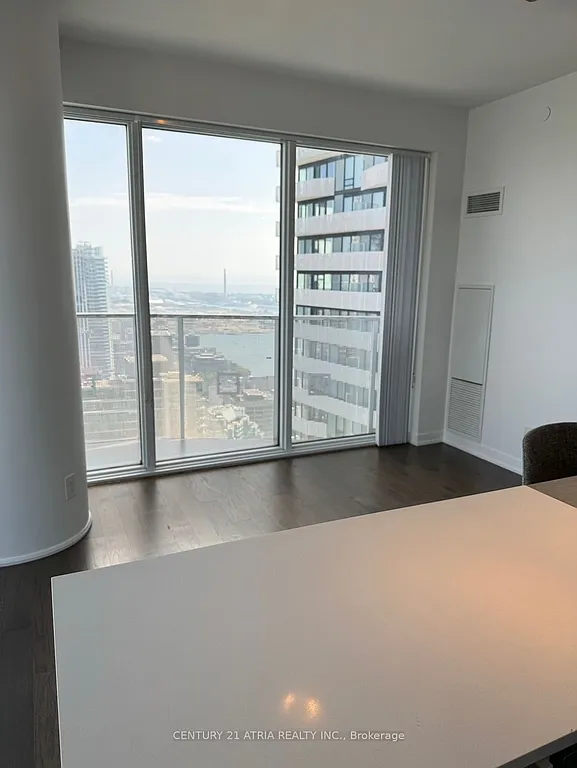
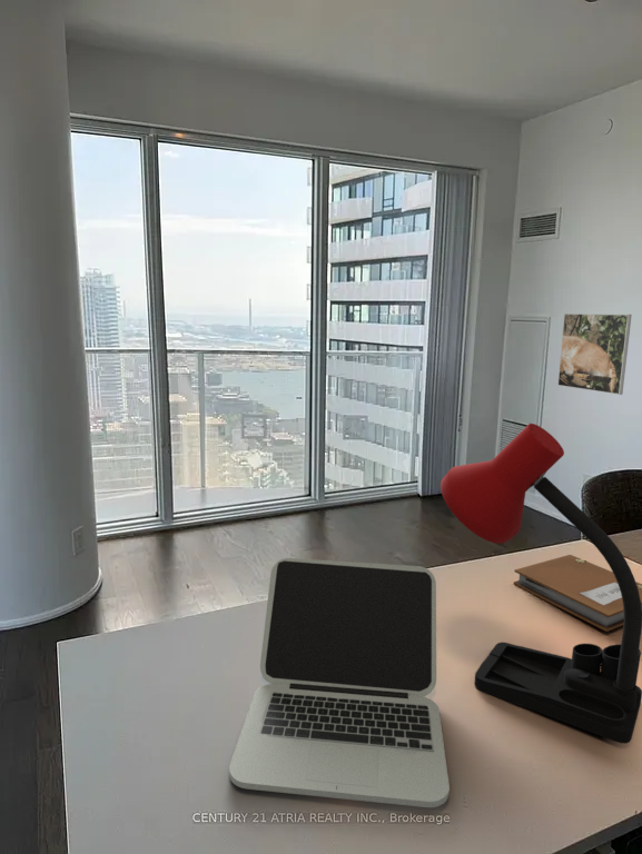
+ laptop [228,557,451,808]
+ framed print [556,312,633,396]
+ desk lamp [439,423,642,745]
+ notebook [512,554,642,633]
